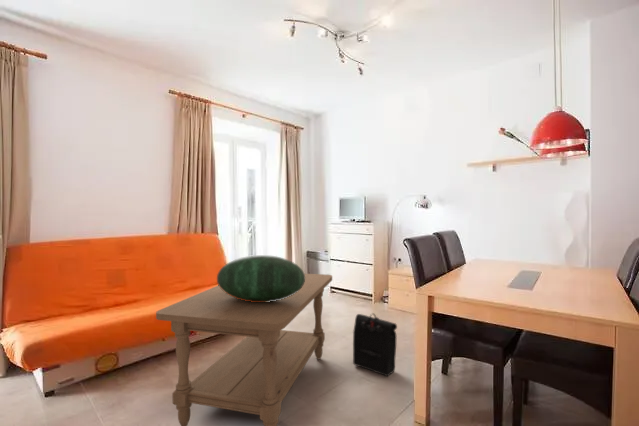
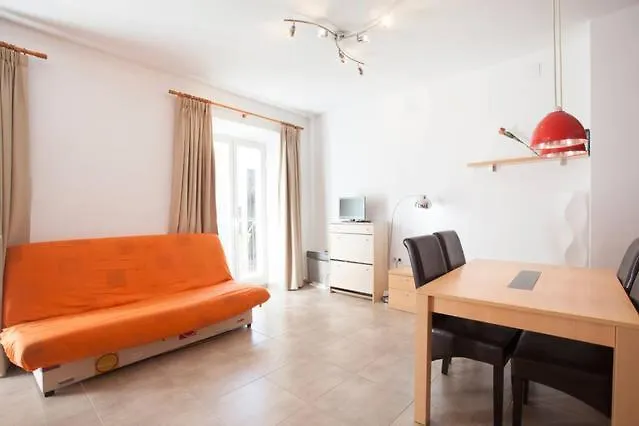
- backpack [352,312,398,377]
- decorative bowl [216,254,305,302]
- coffee table [155,273,333,426]
